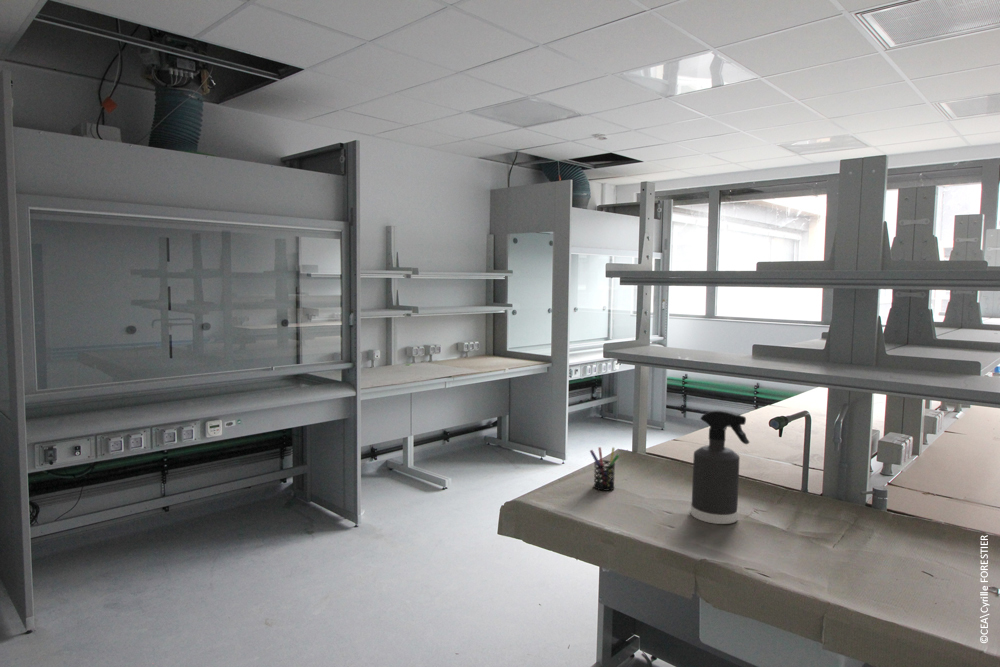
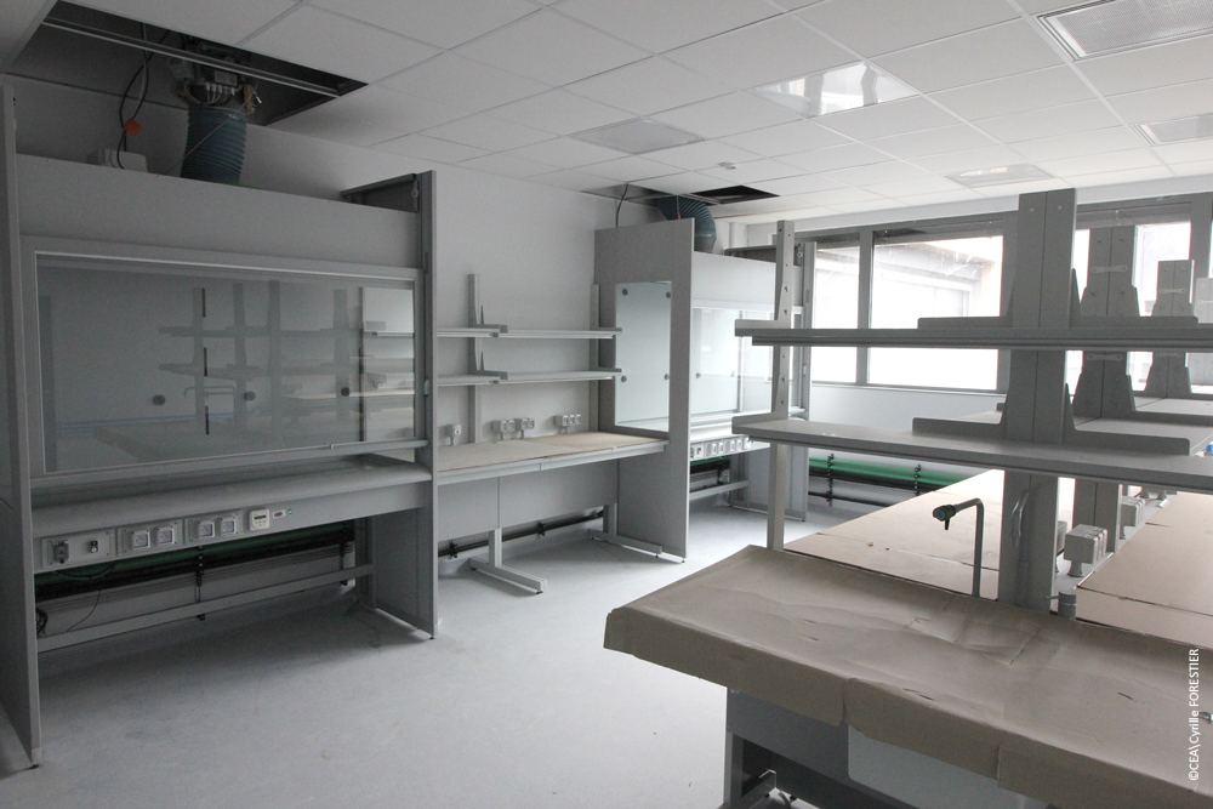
- pen holder [589,446,620,492]
- spray bottle [689,409,750,525]
